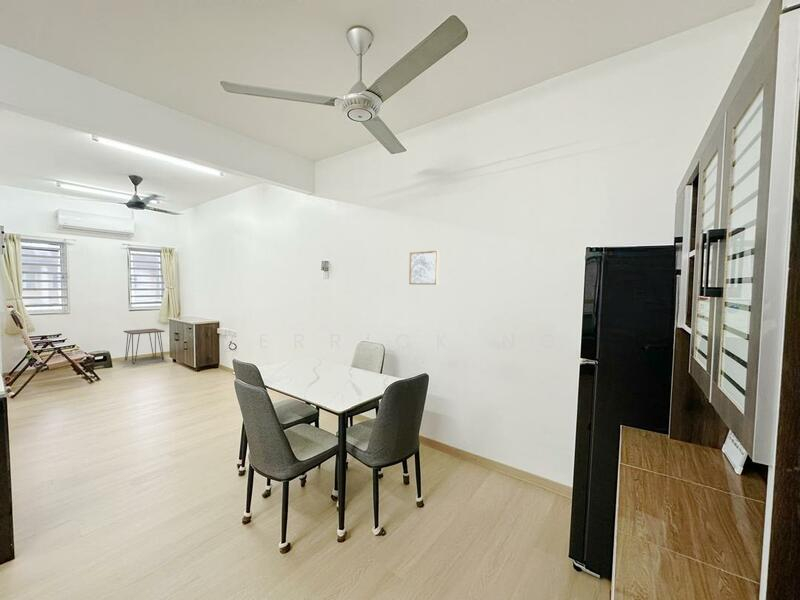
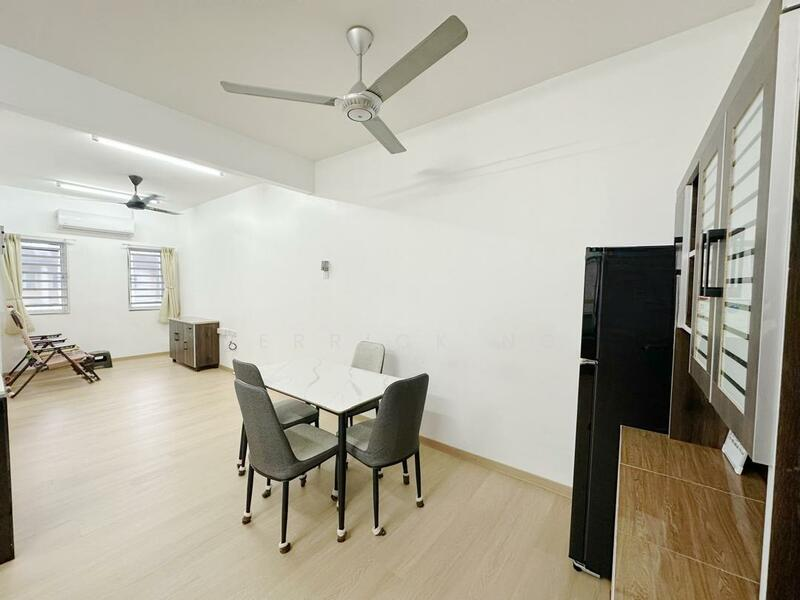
- desk [123,328,165,365]
- wall art [408,250,440,286]
